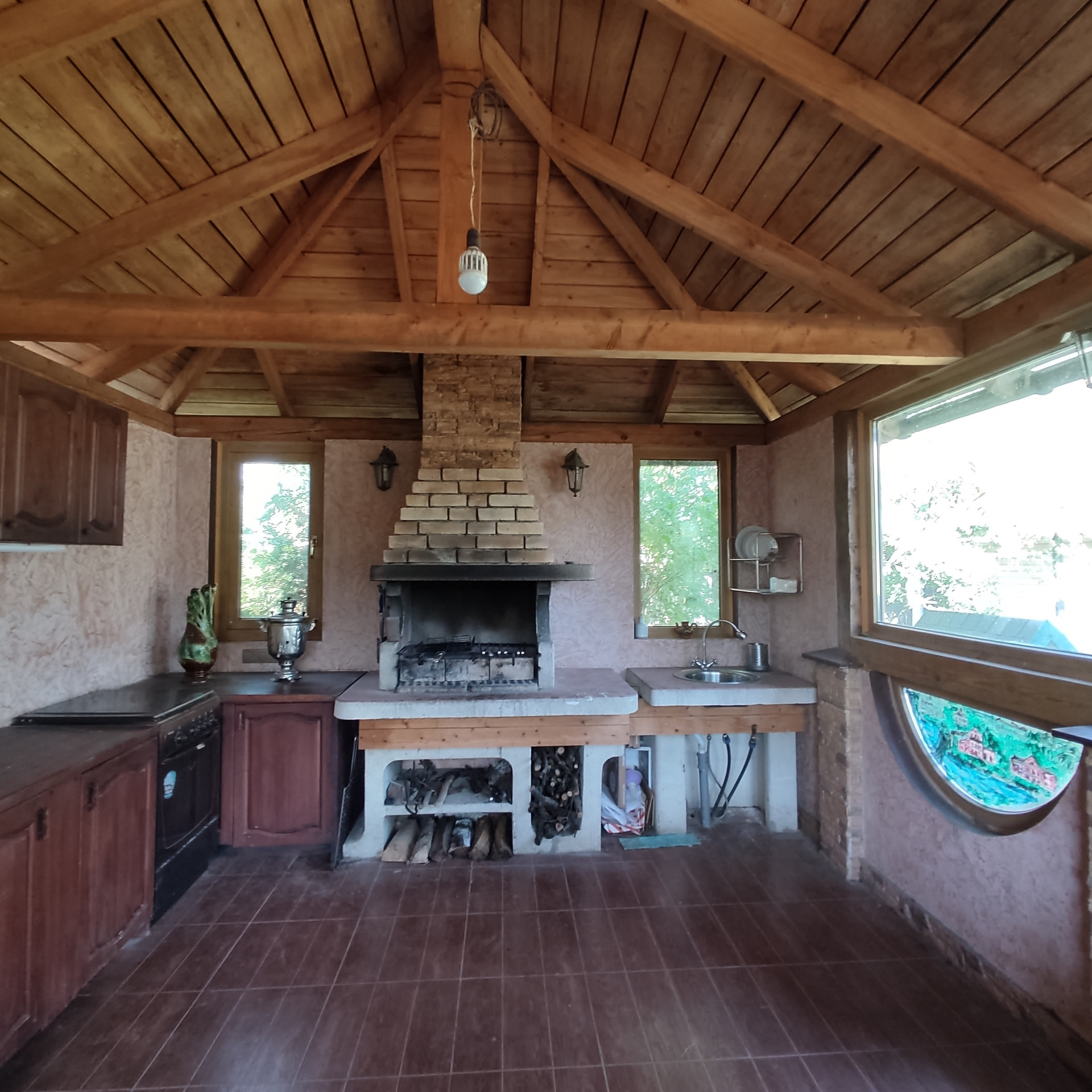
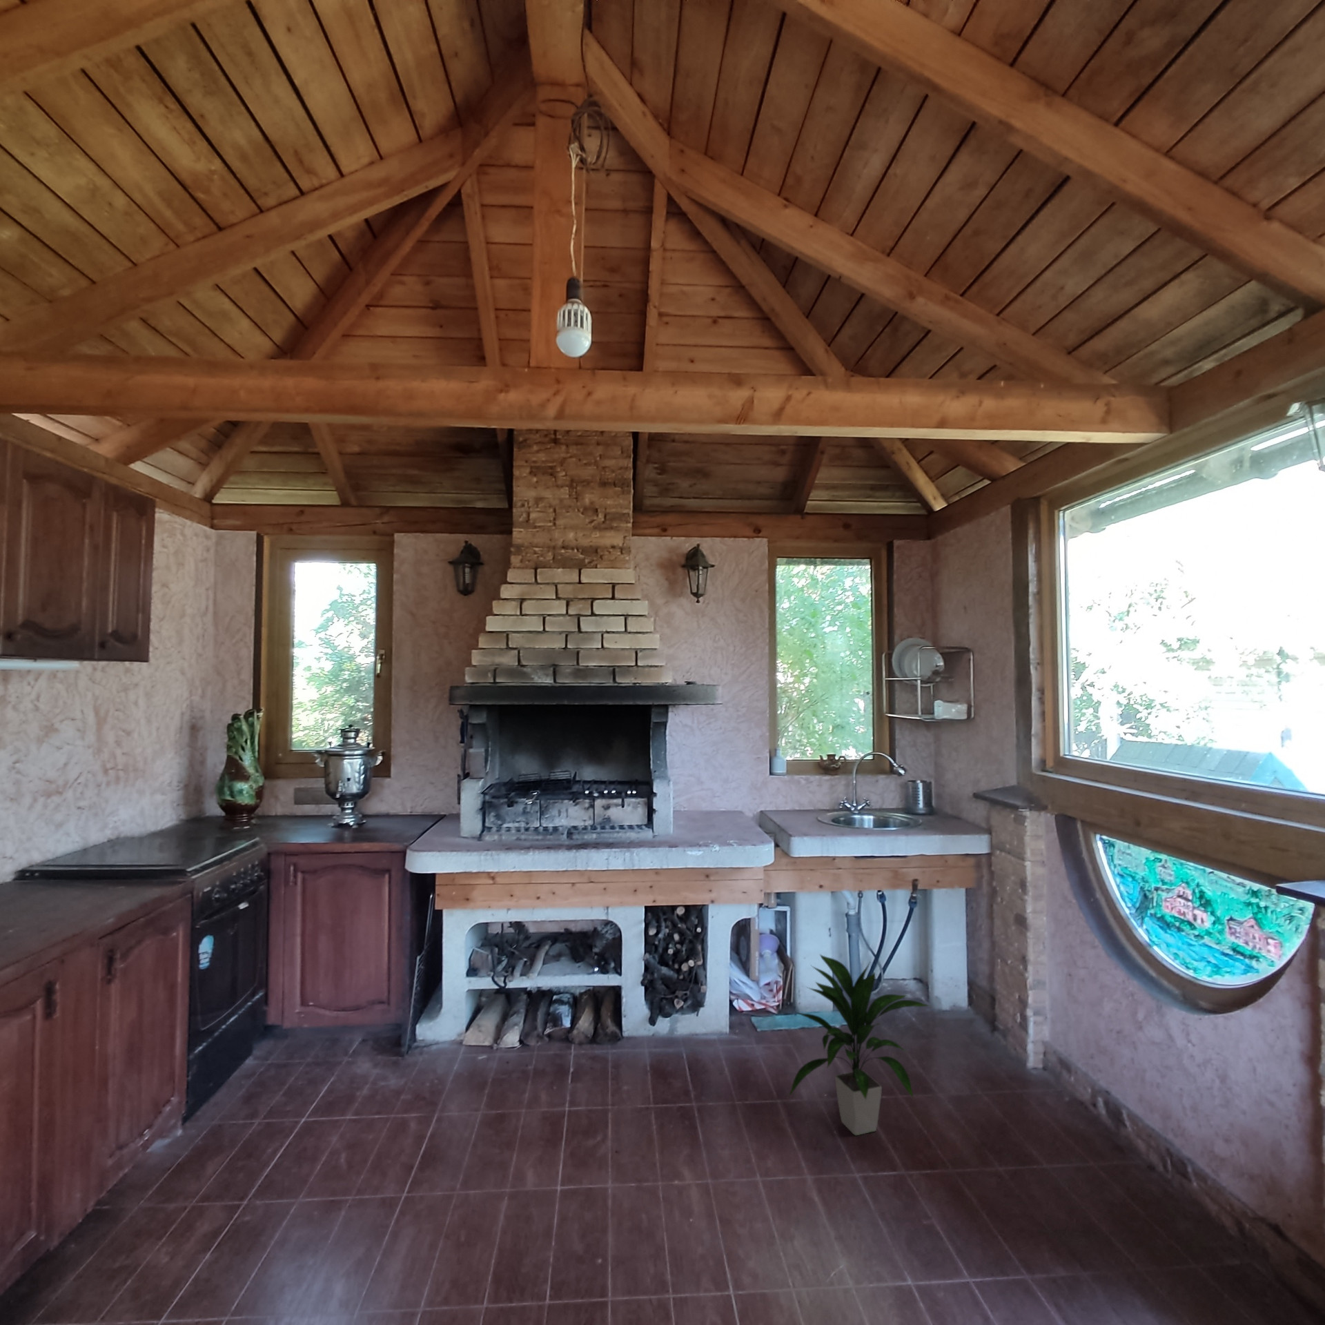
+ indoor plant [789,954,932,1136]
